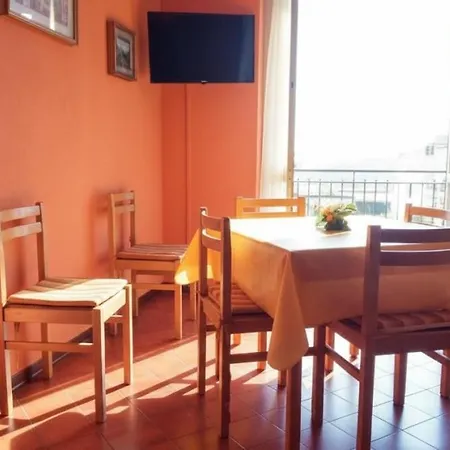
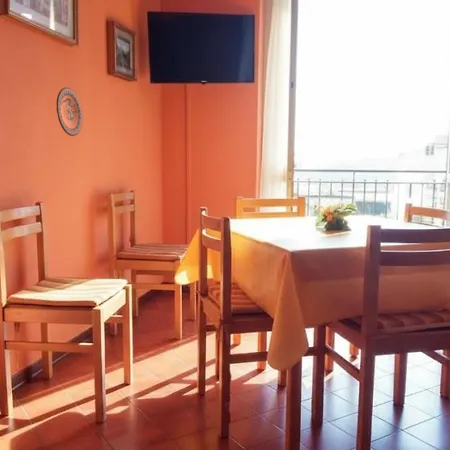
+ decorative plate [56,86,84,137]
